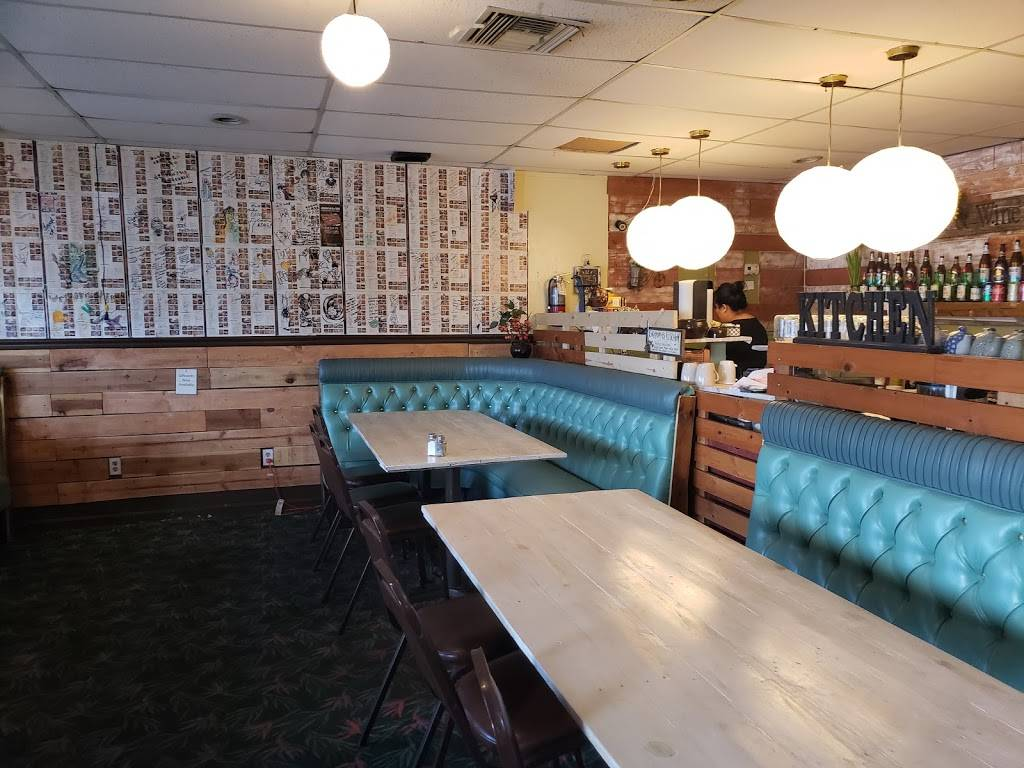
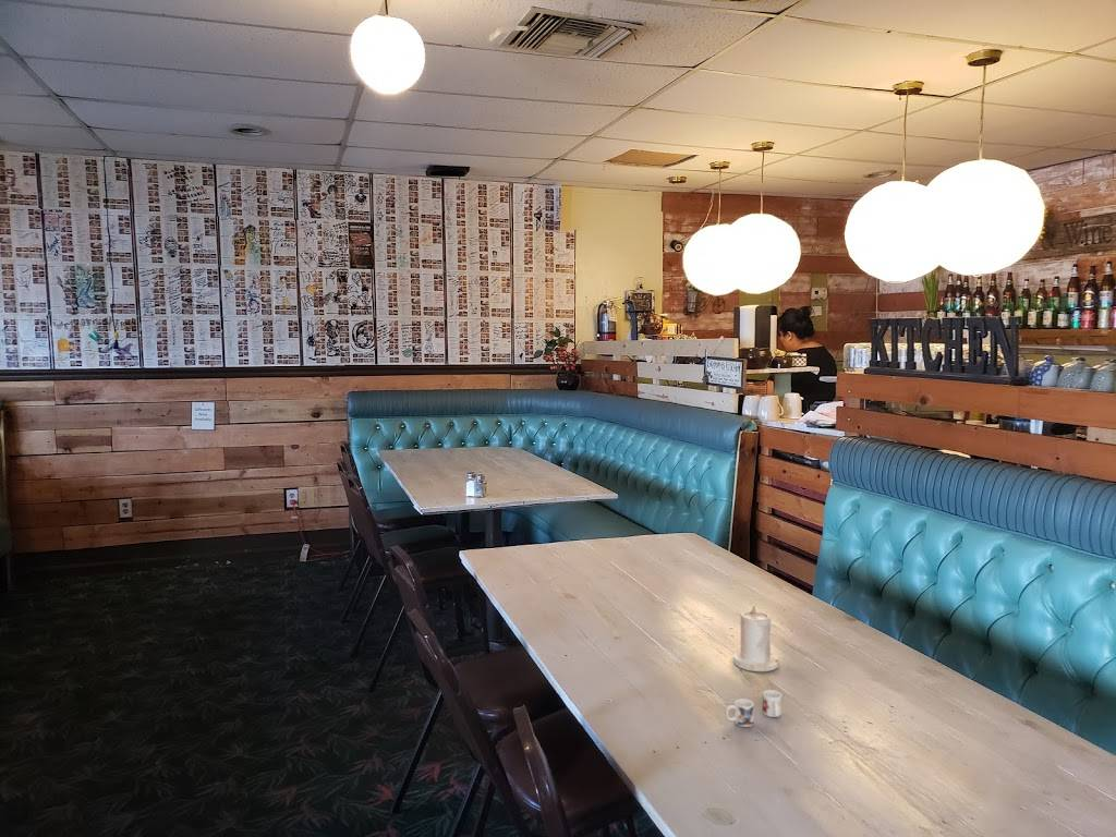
+ mug [725,689,783,728]
+ candle [732,605,779,672]
